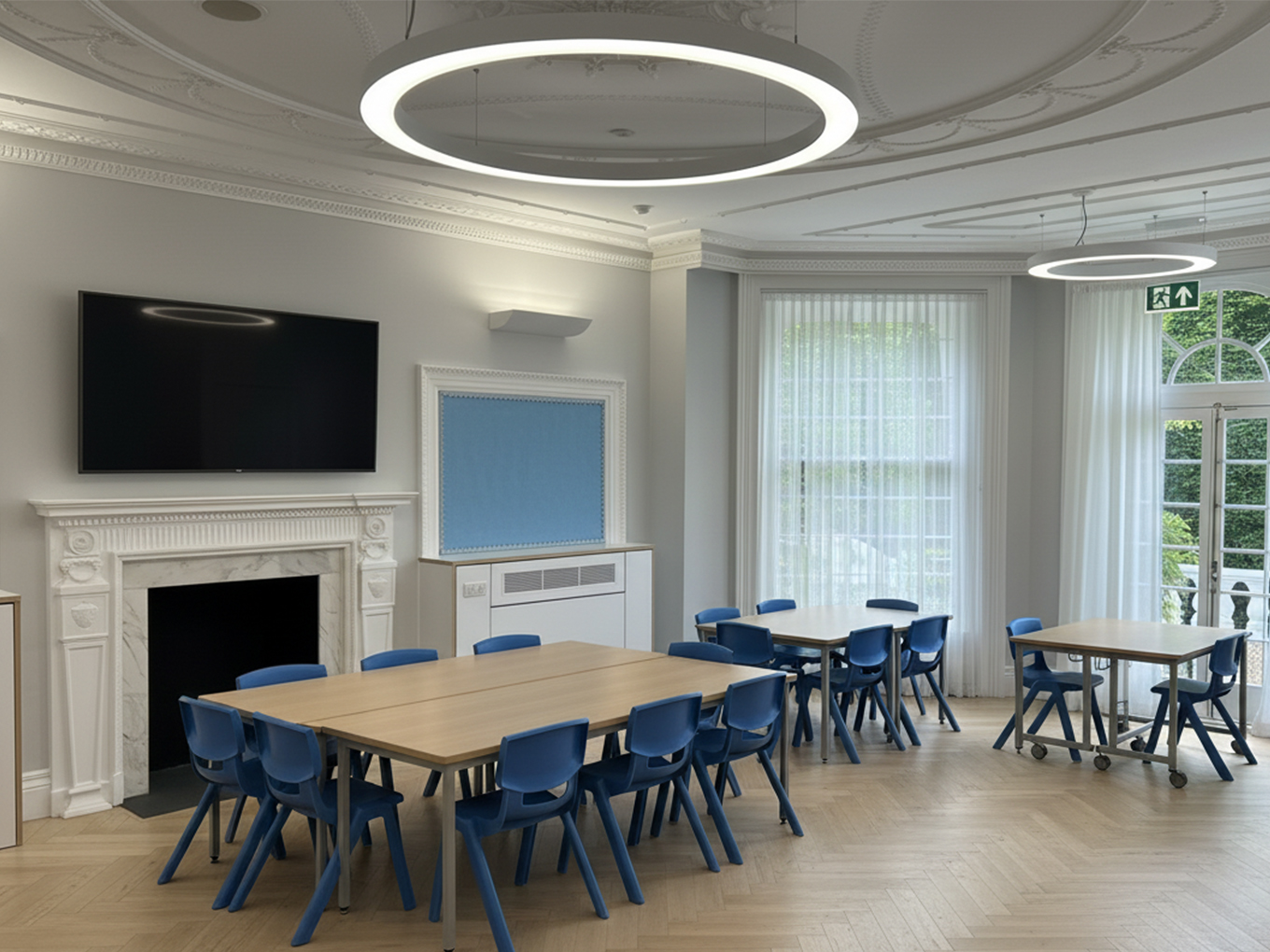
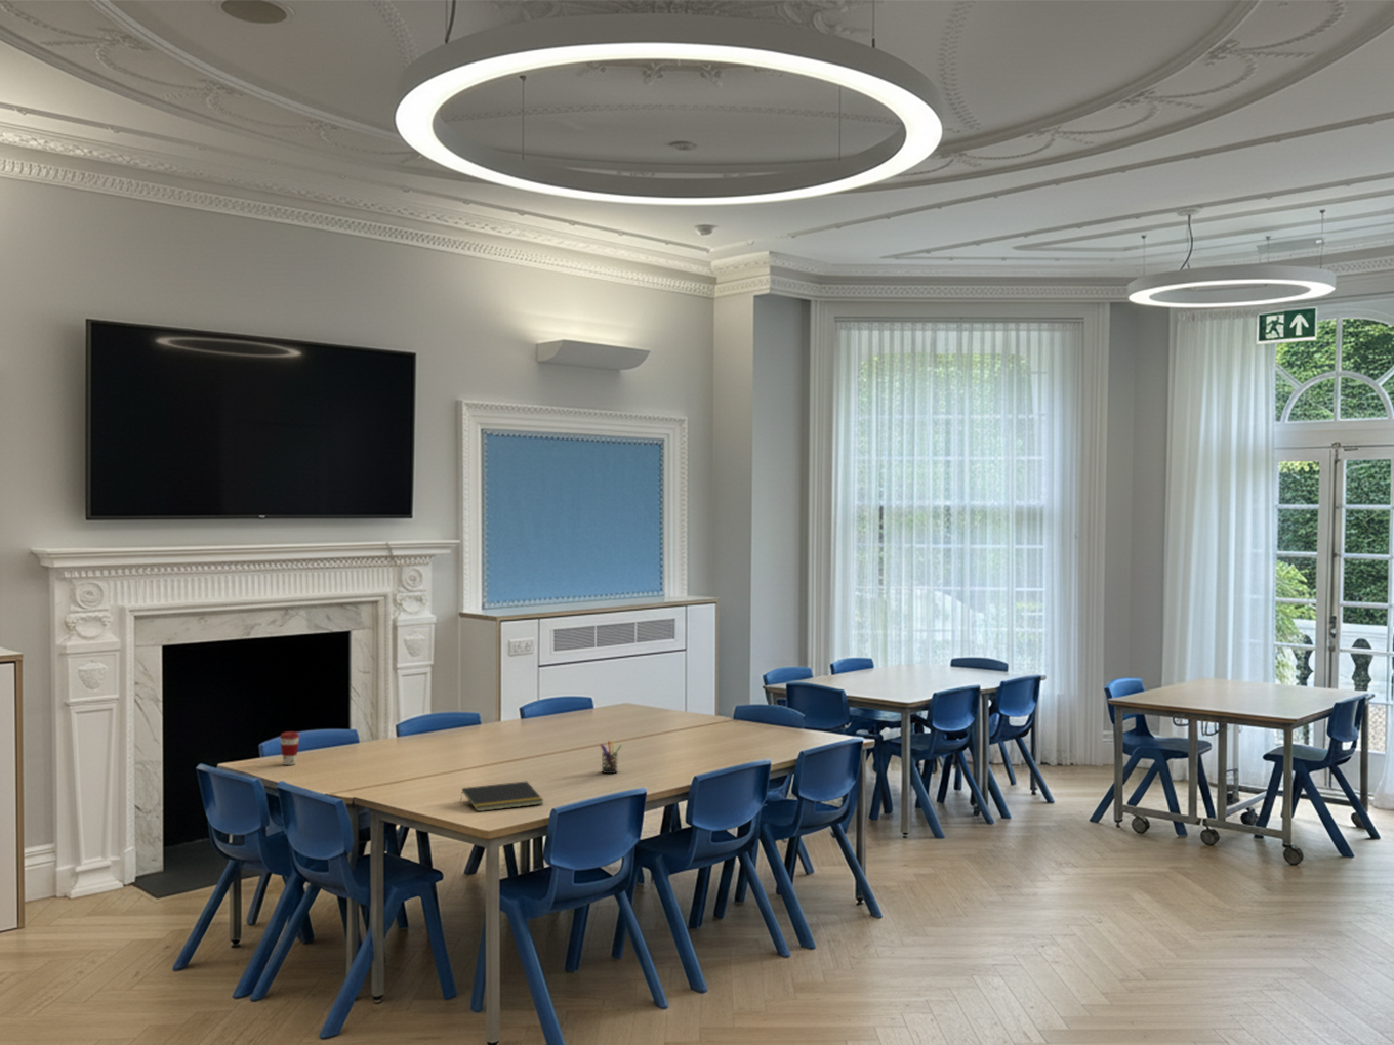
+ pen holder [598,740,623,775]
+ coffee cup [279,730,302,766]
+ notepad [459,780,544,812]
